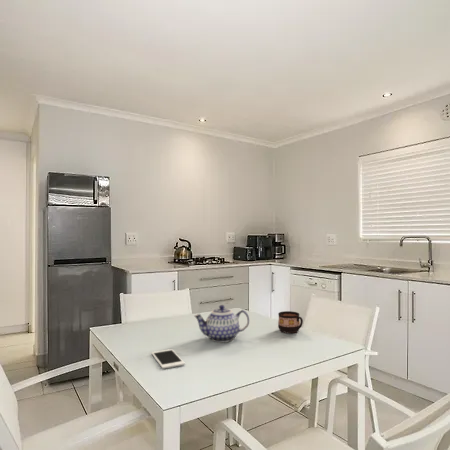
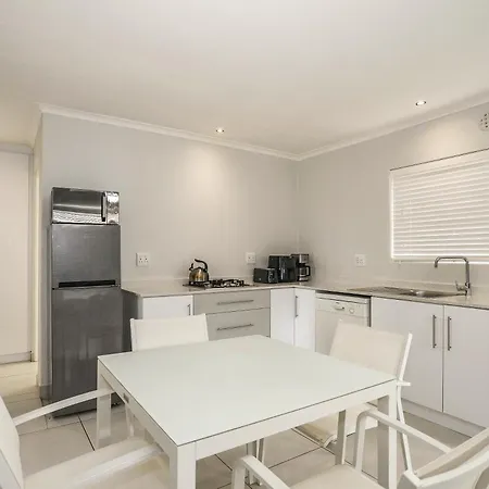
- cell phone [151,348,186,370]
- teapot [193,304,250,343]
- cup [277,310,304,334]
